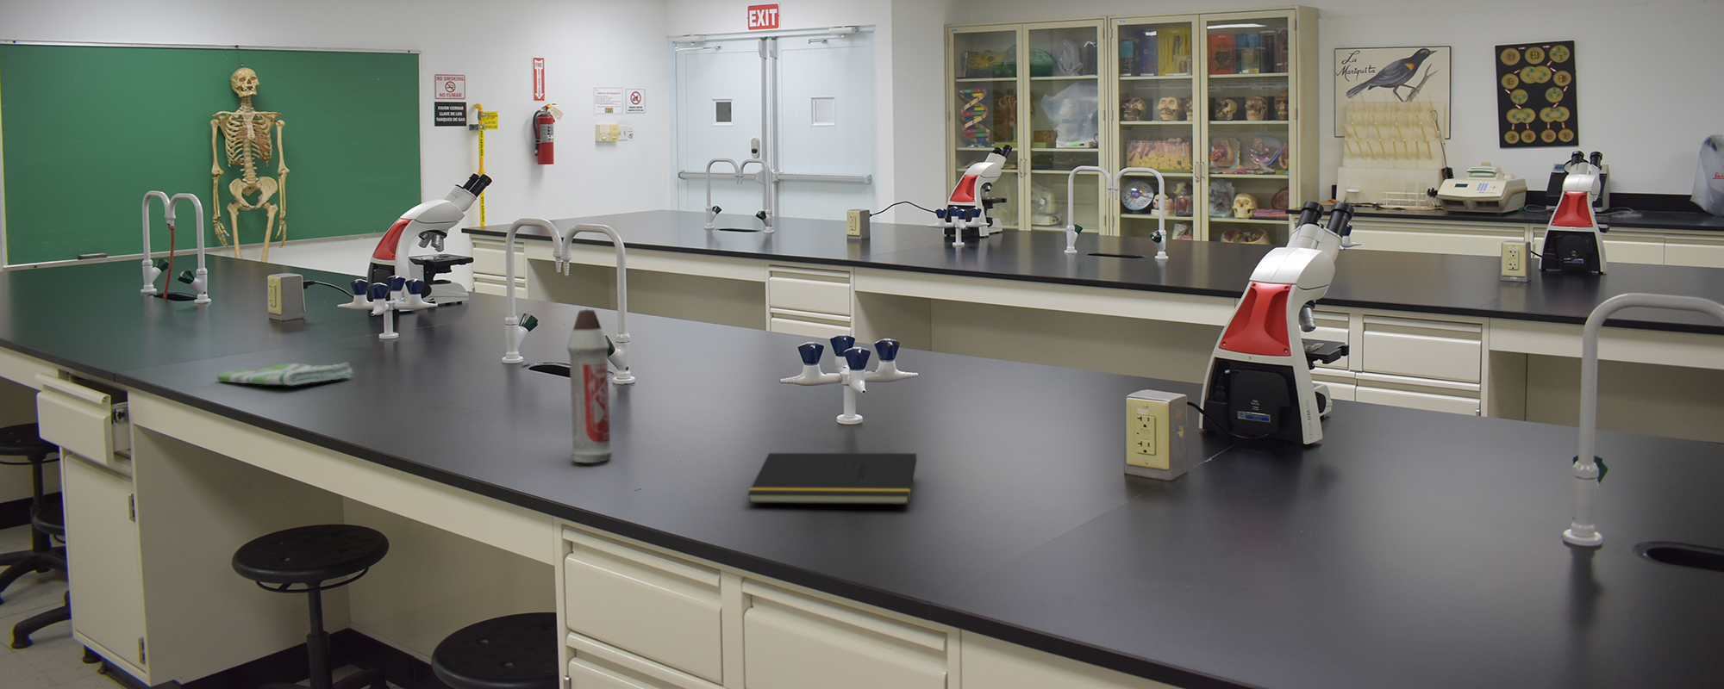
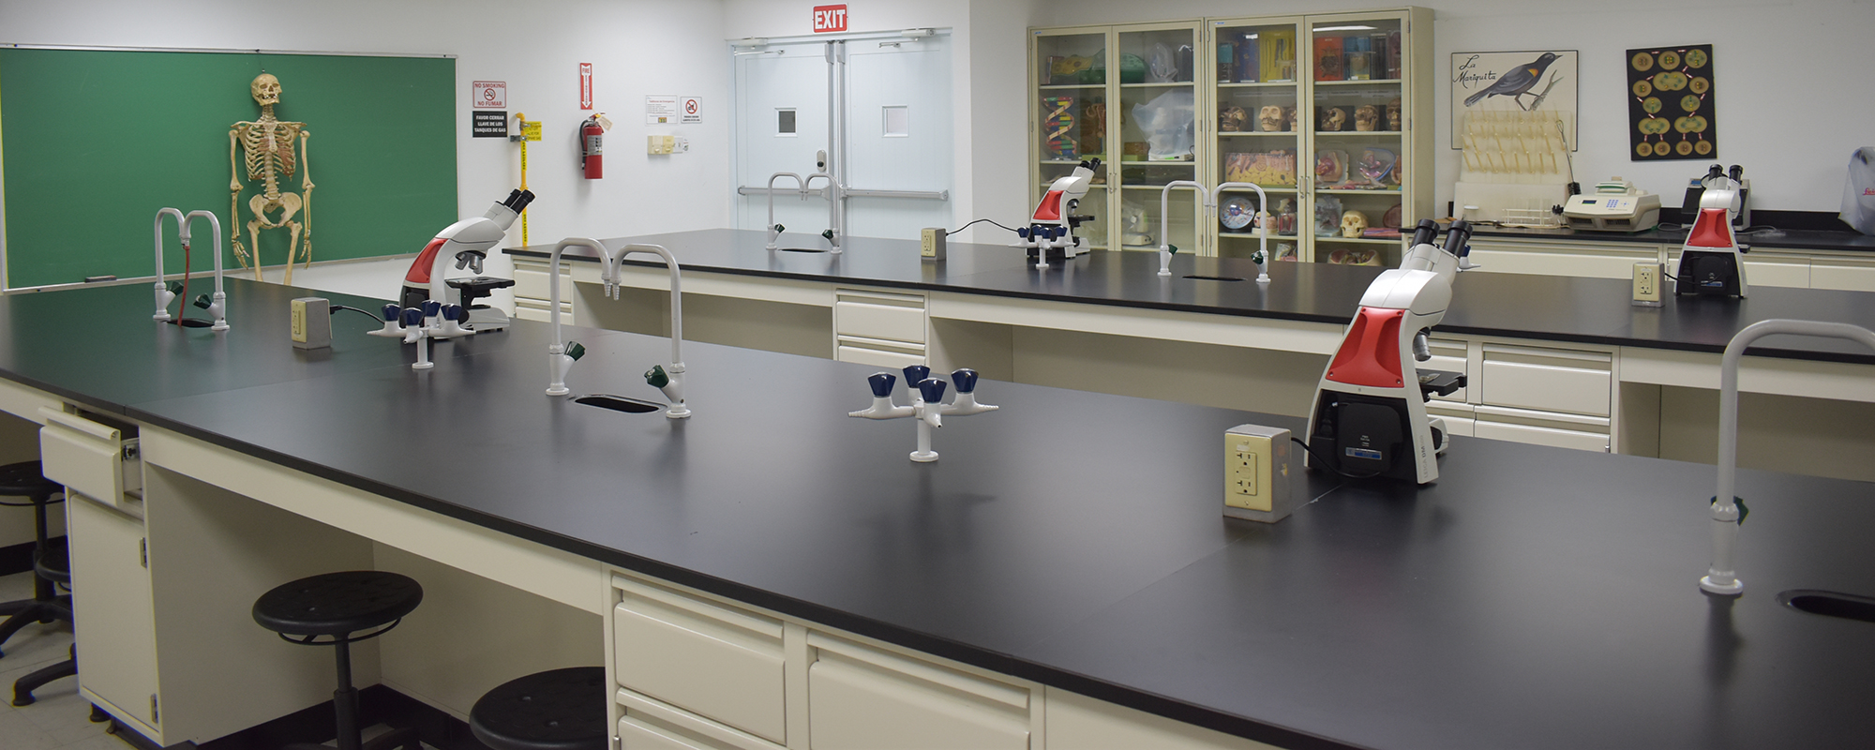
- notepad [748,452,918,505]
- spray bottle [566,309,612,464]
- dish towel [217,362,354,386]
